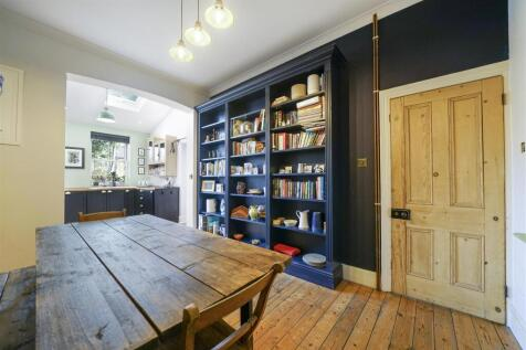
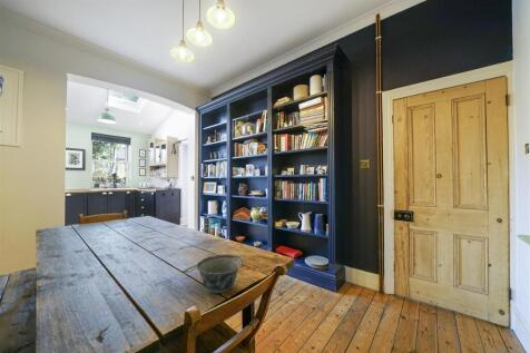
+ bowl [195,254,244,294]
